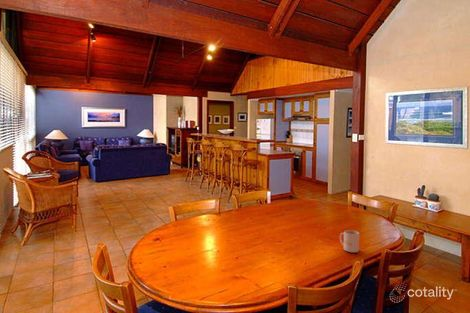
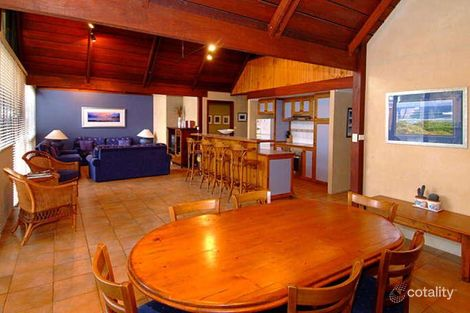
- mug [339,229,360,253]
